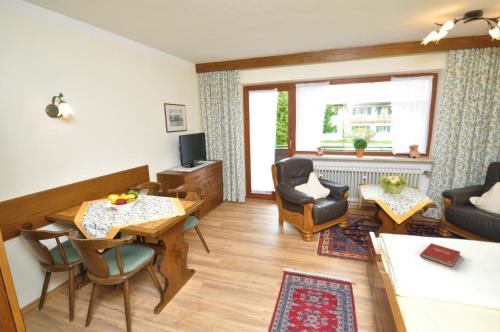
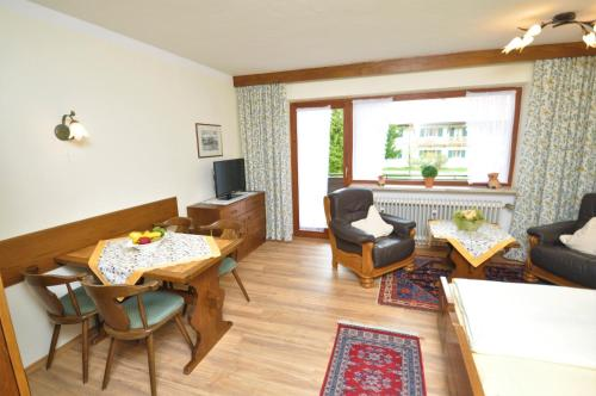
- book [420,242,461,268]
